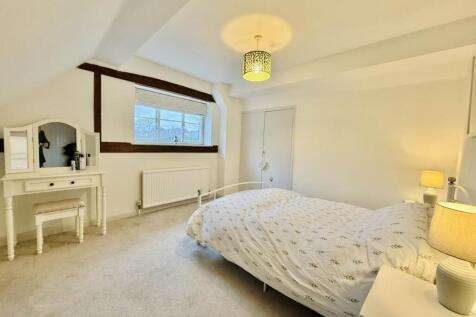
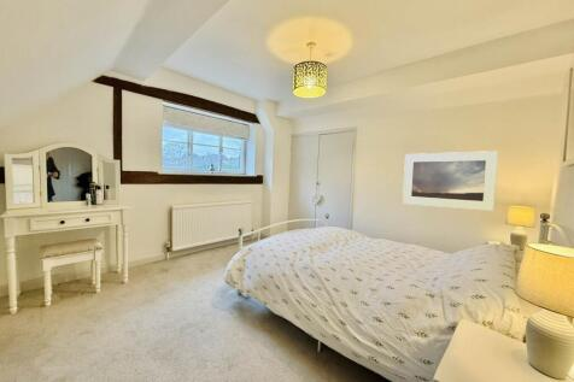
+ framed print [402,149,499,212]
